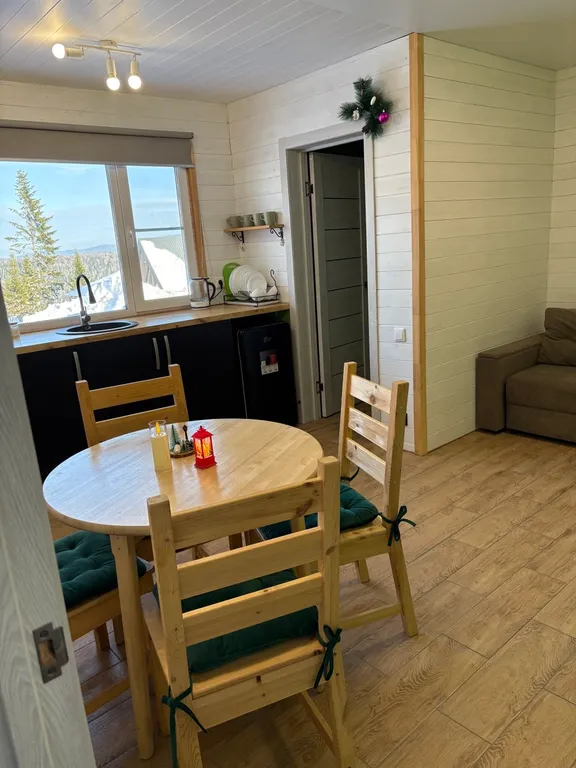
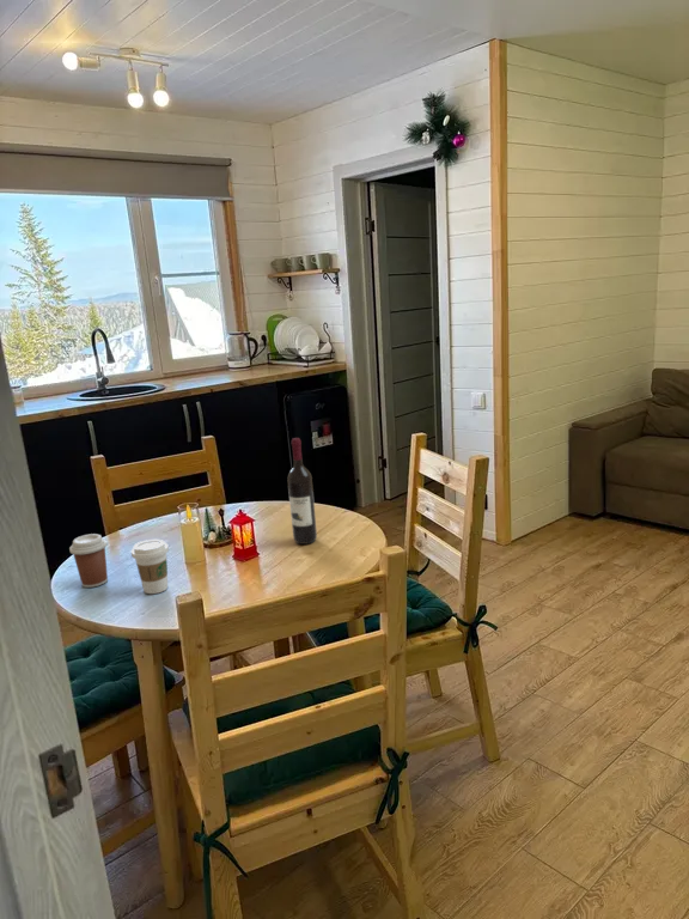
+ wine bottle [286,437,318,546]
+ coffee cup [68,532,109,589]
+ coffee cup [130,538,170,595]
